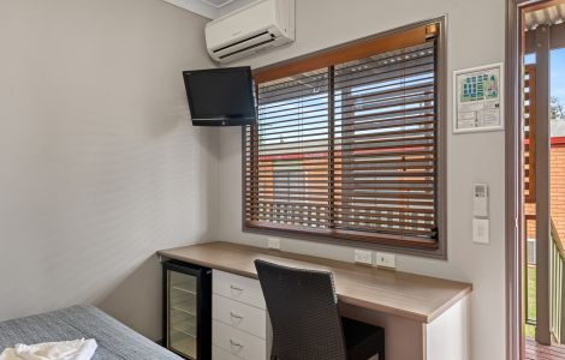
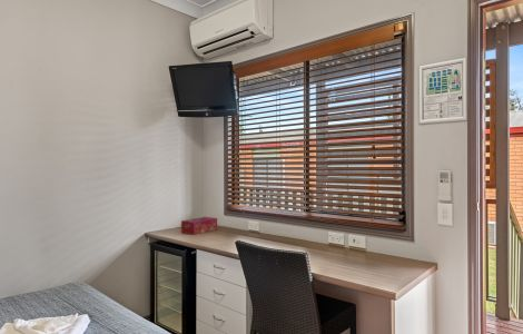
+ tissue box [180,216,218,236]
